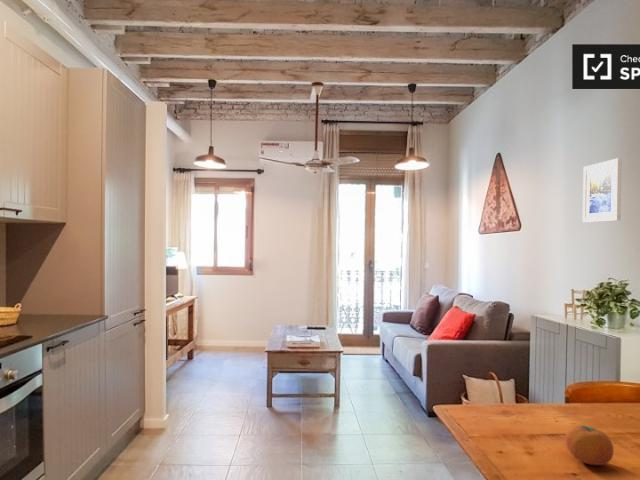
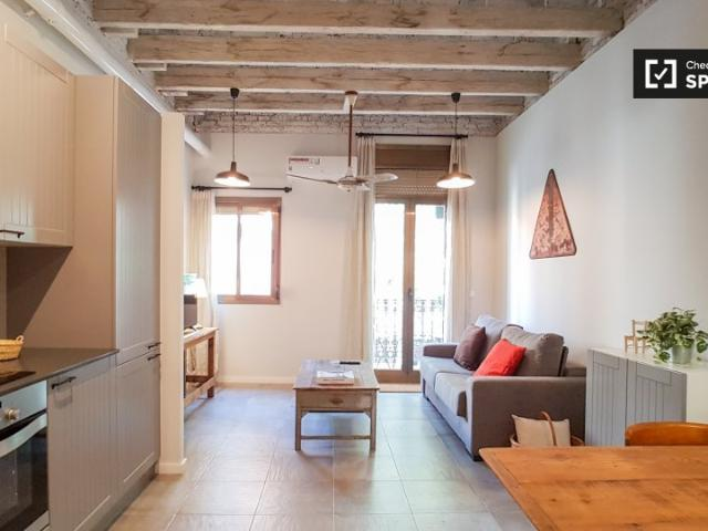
- fruit [564,424,615,466]
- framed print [582,157,622,223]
